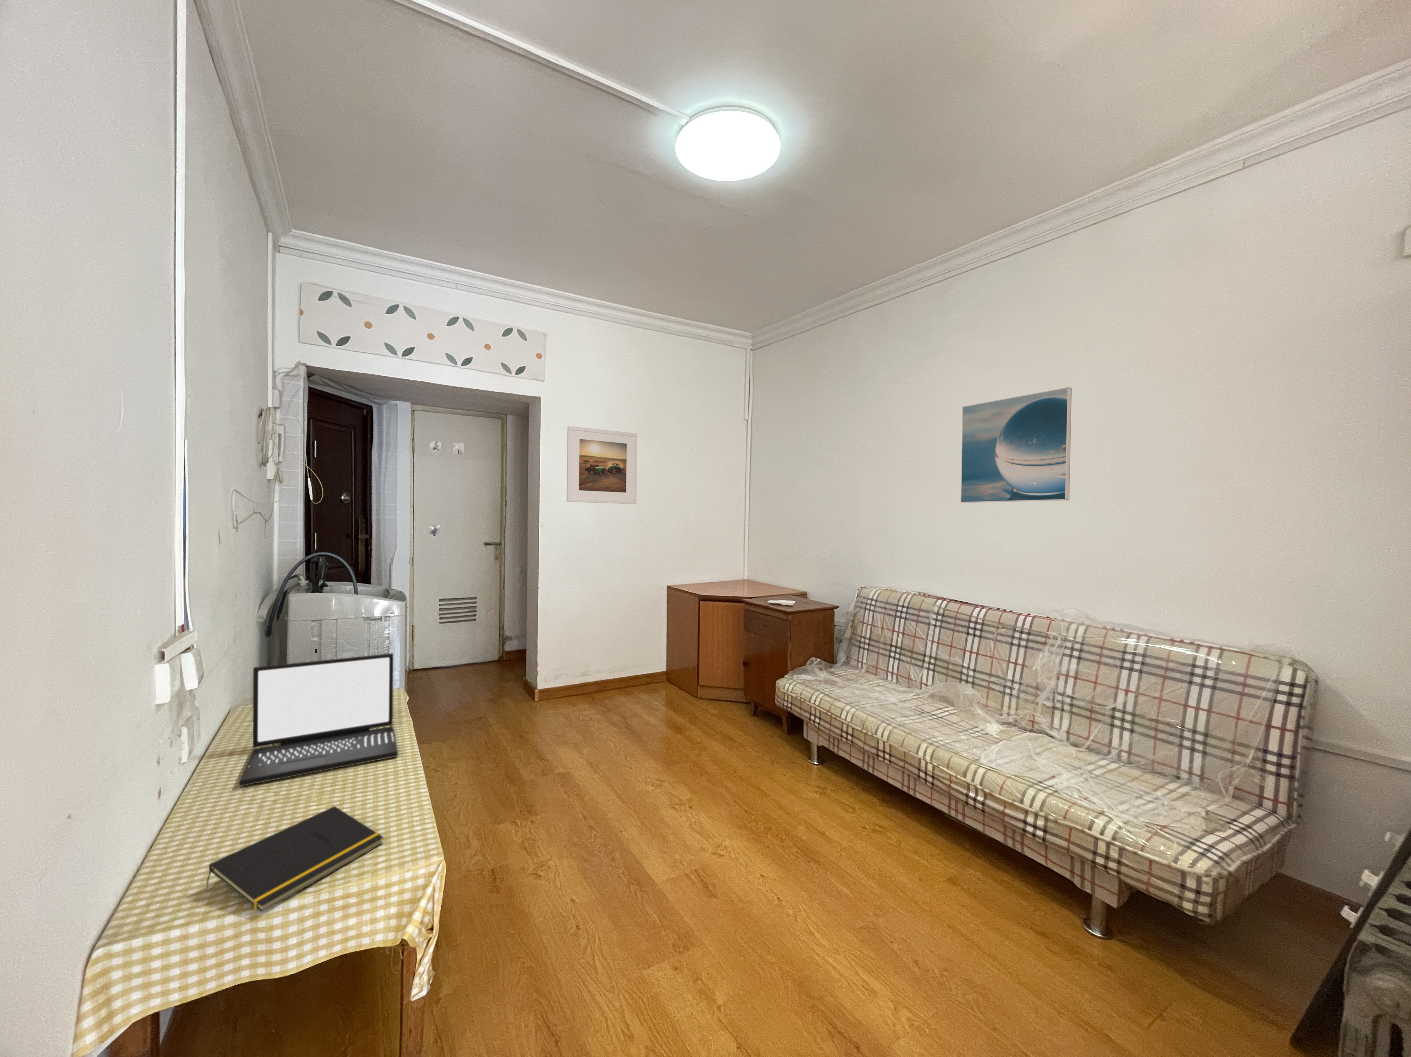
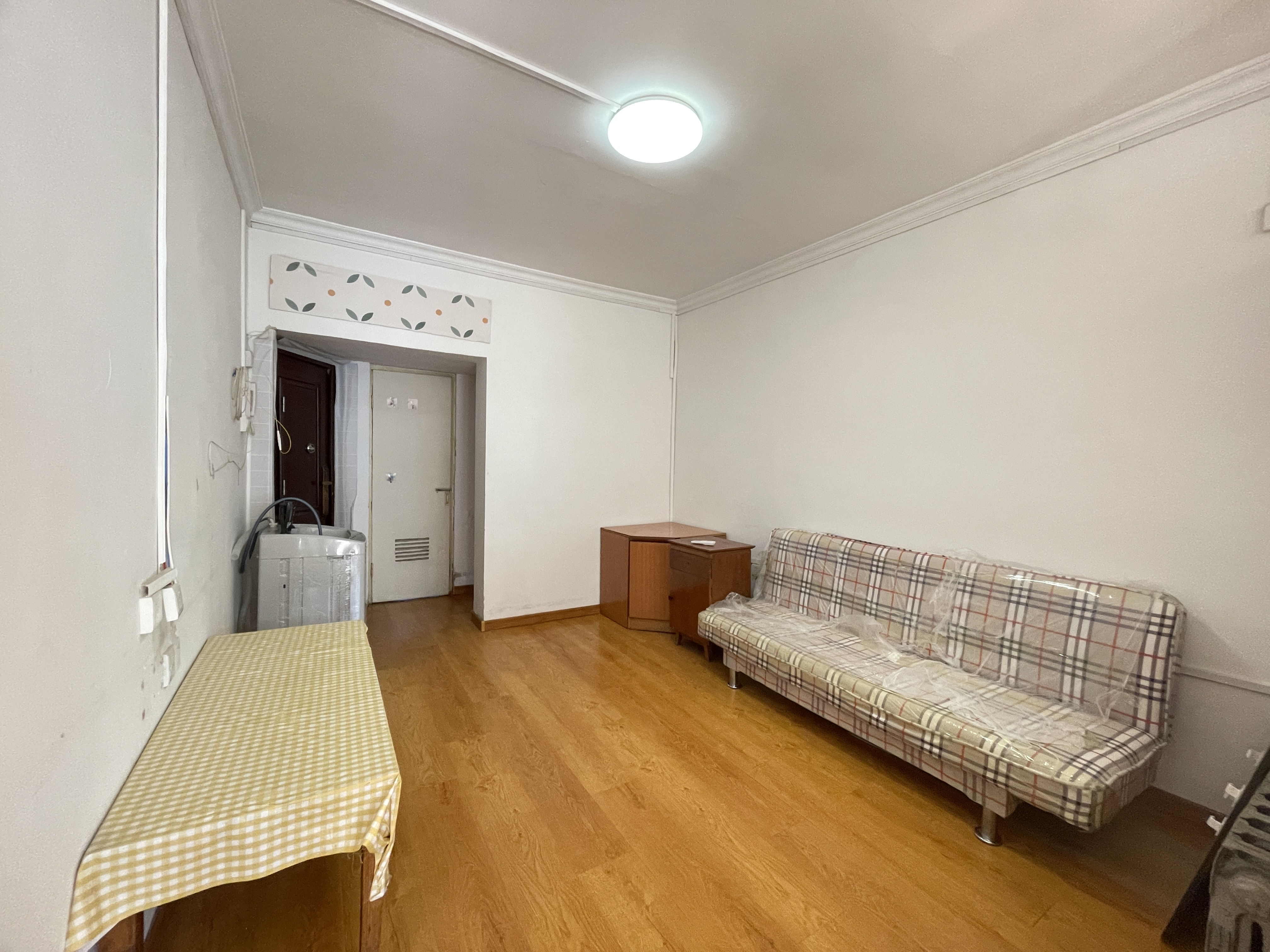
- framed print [960,386,1072,503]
- laptop [239,653,398,787]
- notepad [204,806,384,913]
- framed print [567,425,638,504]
